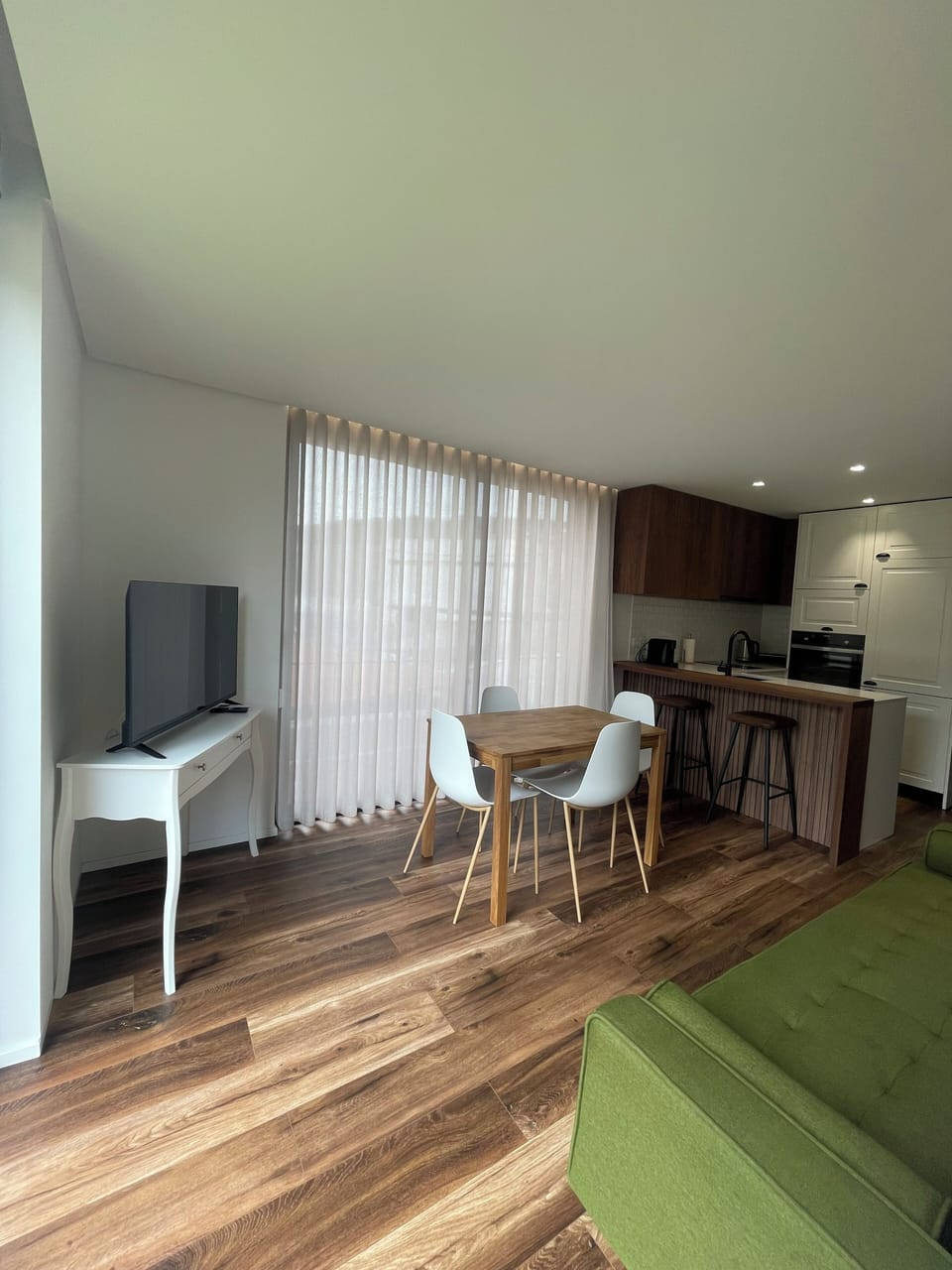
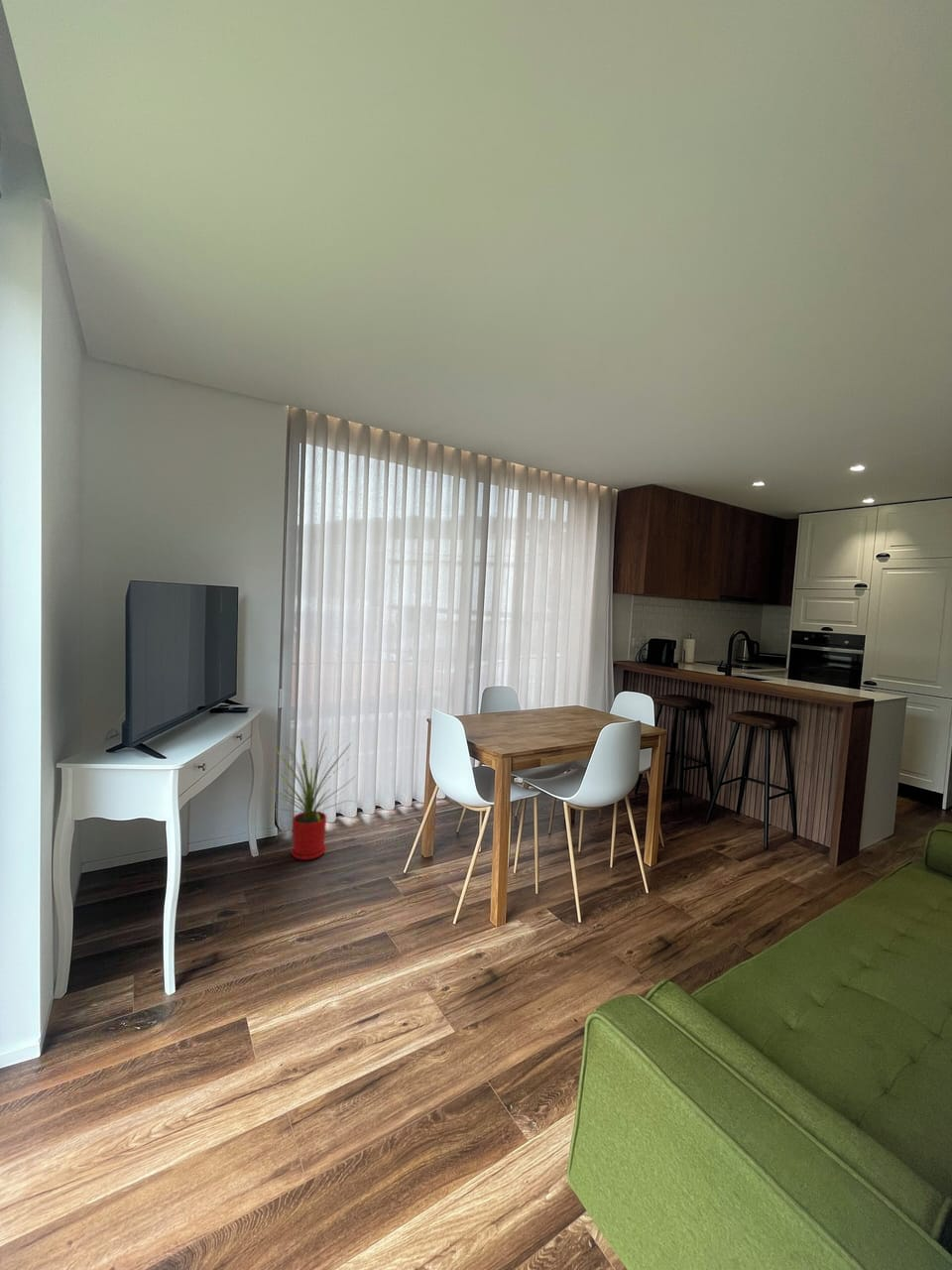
+ house plant [264,730,356,861]
